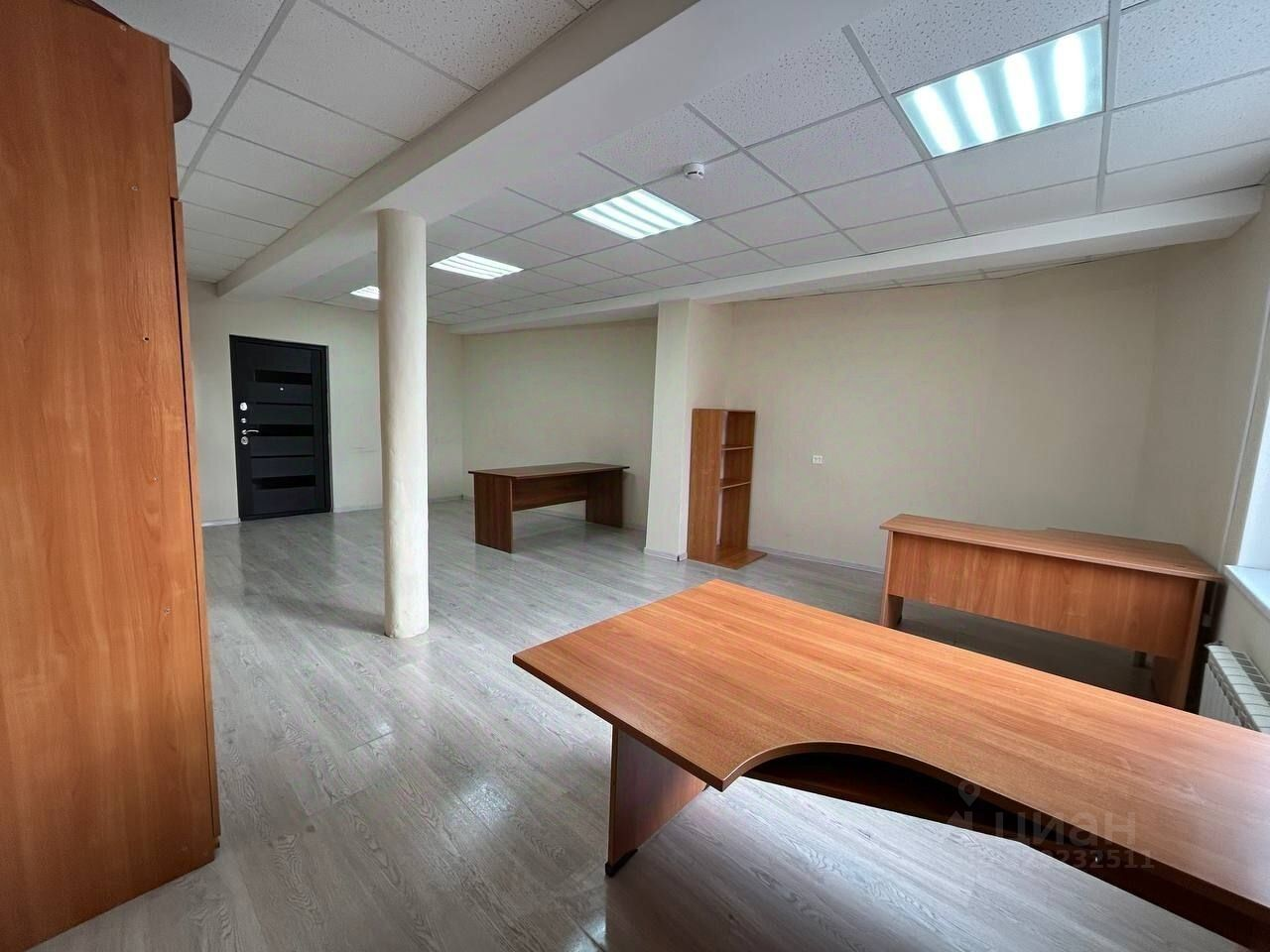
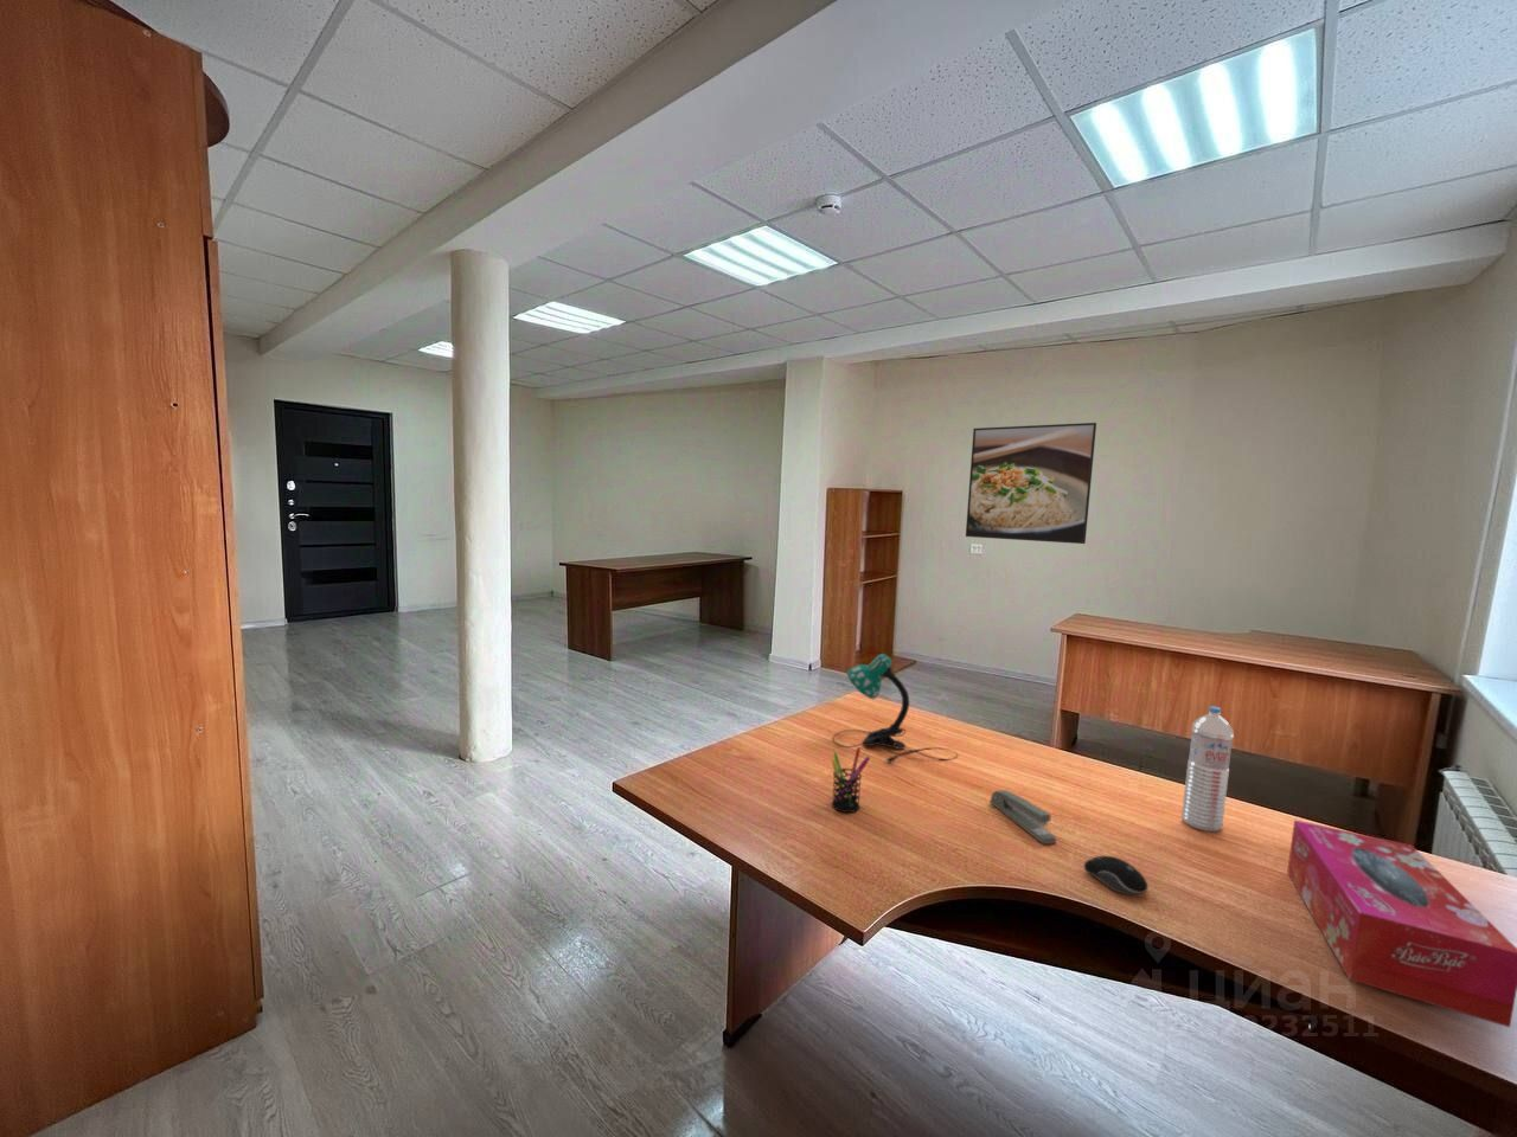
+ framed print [965,422,1098,545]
+ water bottle [1180,705,1235,832]
+ pen holder [831,746,871,813]
+ tissue box [1286,818,1517,1028]
+ computer mouse [1083,855,1148,896]
+ stapler [988,788,1057,846]
+ desk lamp [831,652,959,766]
